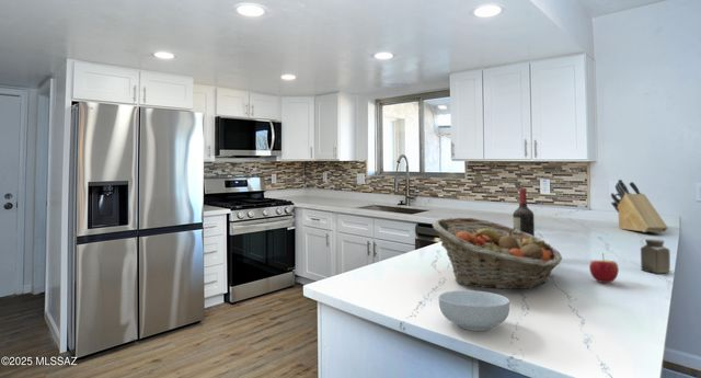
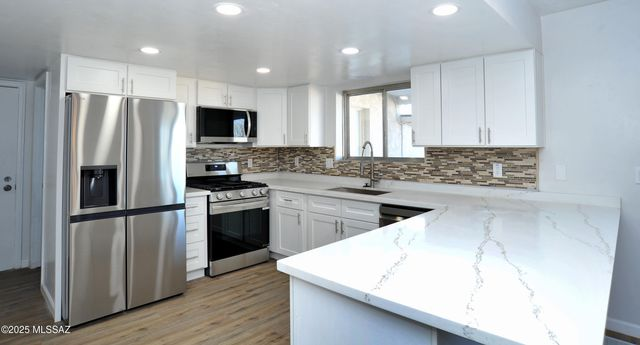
- salt shaker [640,238,671,274]
- wine bottle [512,187,536,237]
- knife block [610,179,669,233]
- cereal bowl [438,289,510,332]
- apple [588,252,620,284]
- fruit basket [432,217,563,290]
